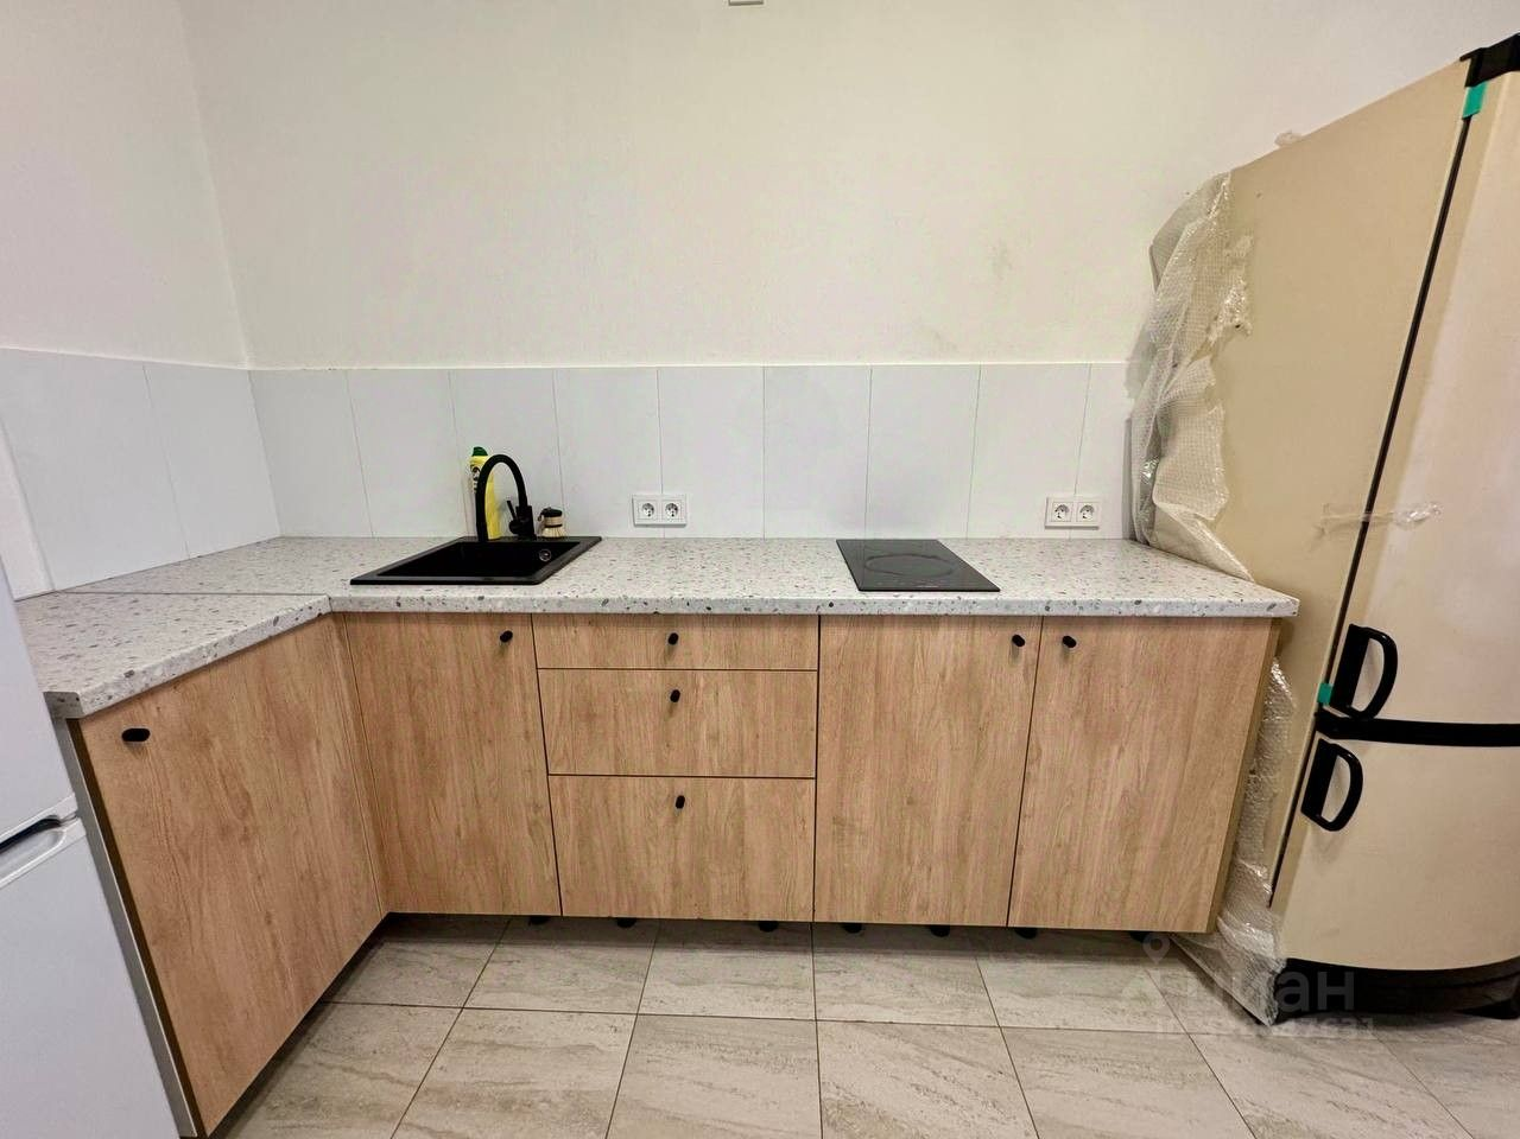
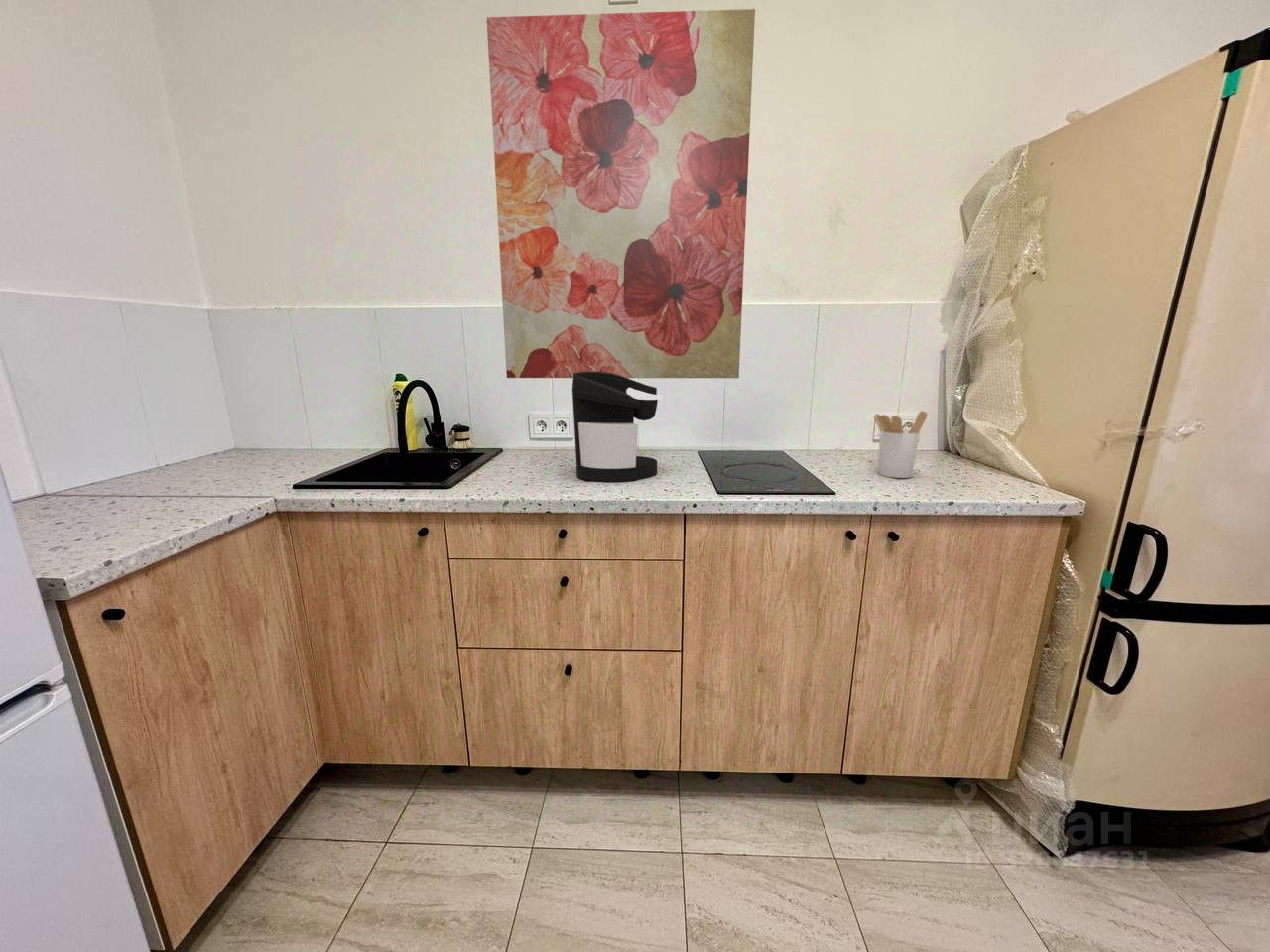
+ wall art [486,8,756,379]
+ coffee maker [572,372,664,483]
+ utensil holder [872,410,929,479]
